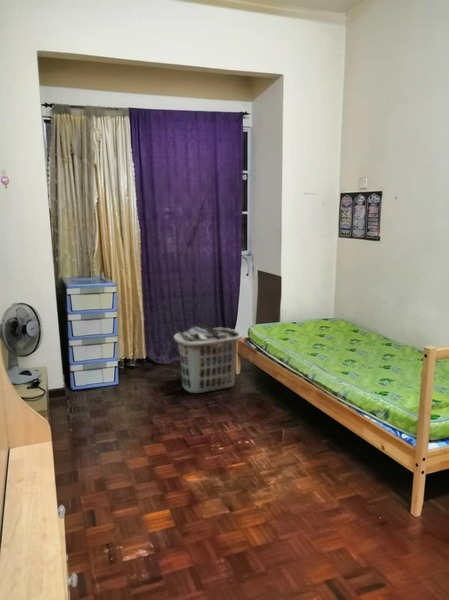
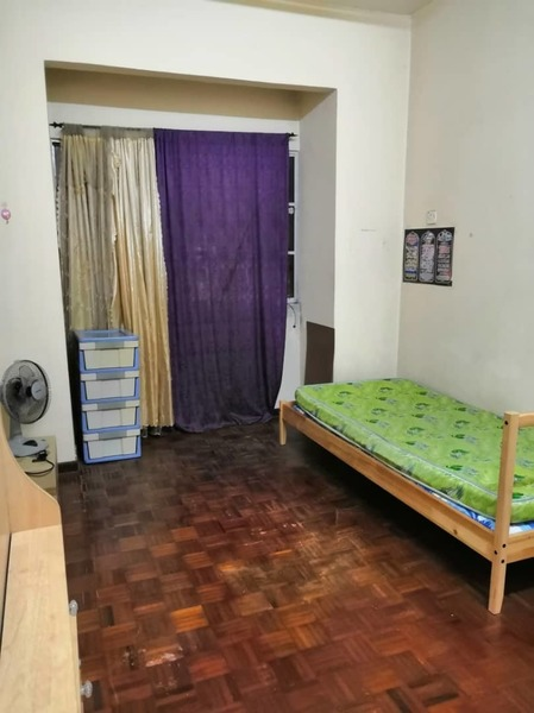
- clothes hamper [173,323,243,394]
